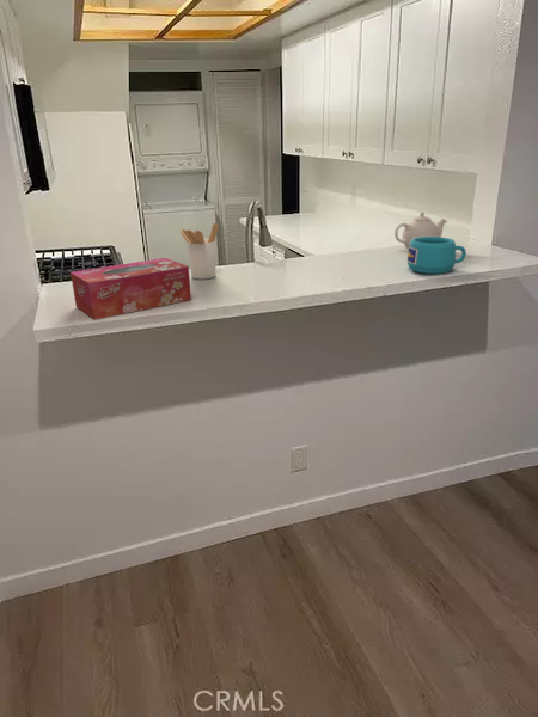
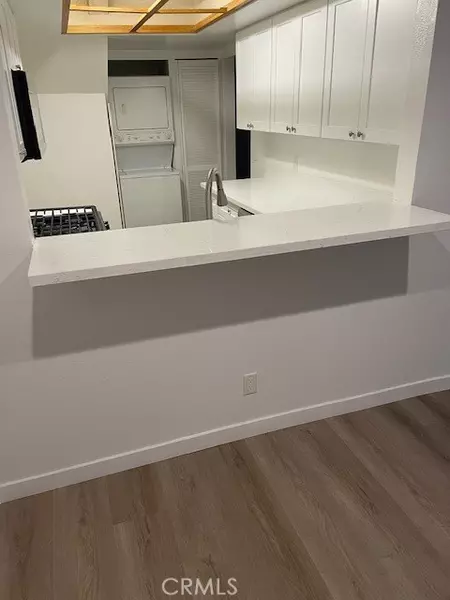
- teapot [393,210,448,251]
- tissue box [69,257,192,320]
- cup [406,237,467,275]
- utensil holder [179,222,220,281]
